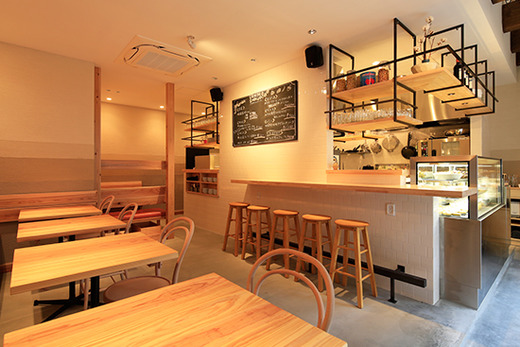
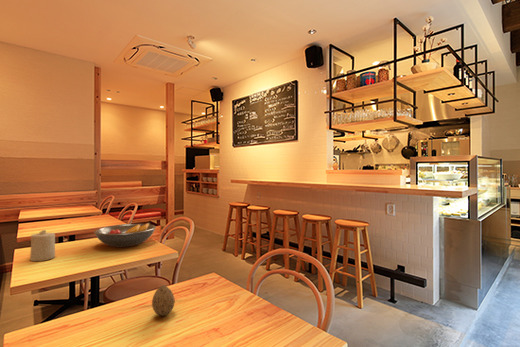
+ decorative egg [151,284,176,317]
+ candle [29,229,56,262]
+ fruit bowl [93,222,157,248]
